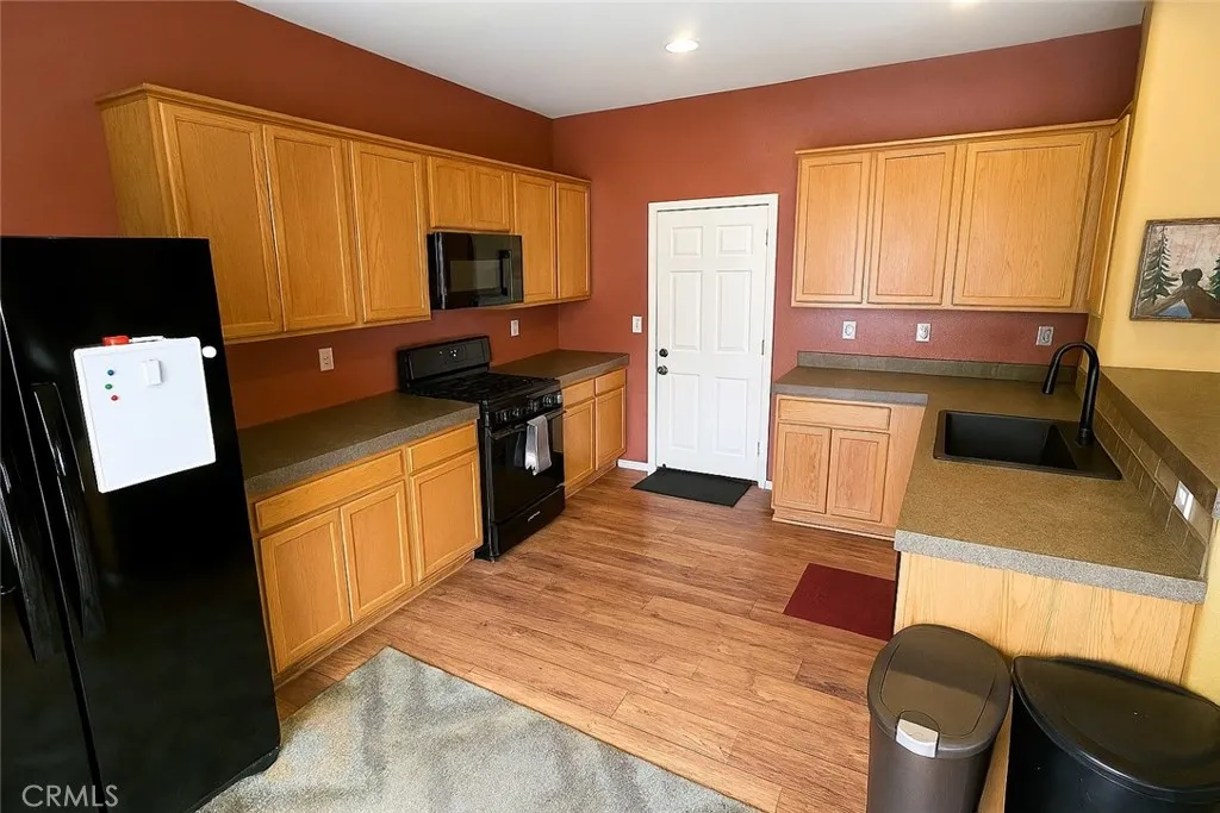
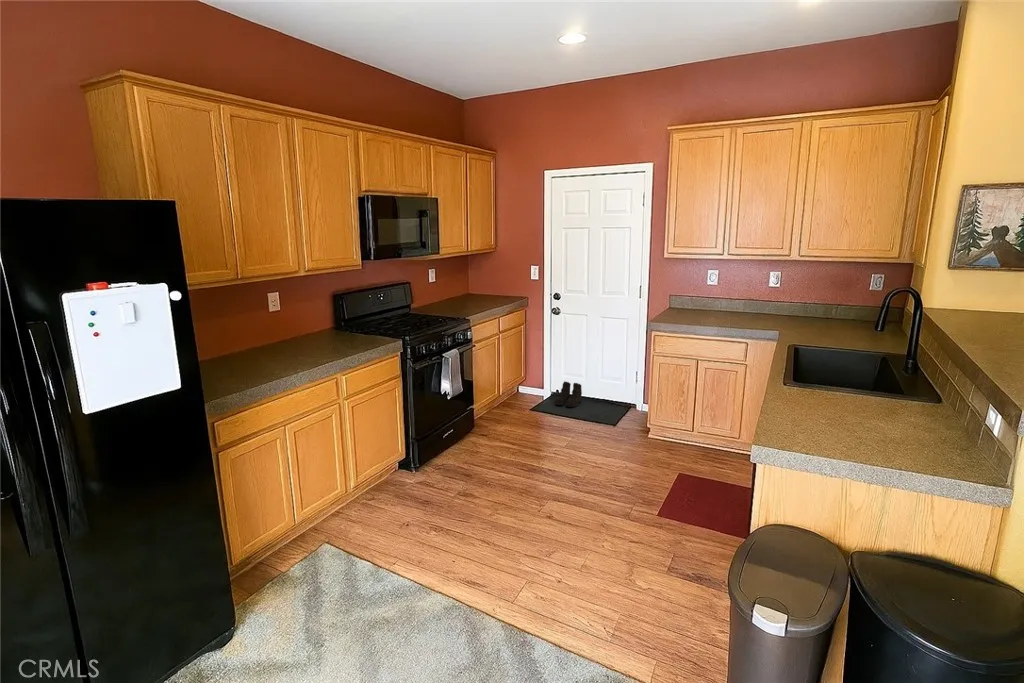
+ boots [554,380,583,408]
